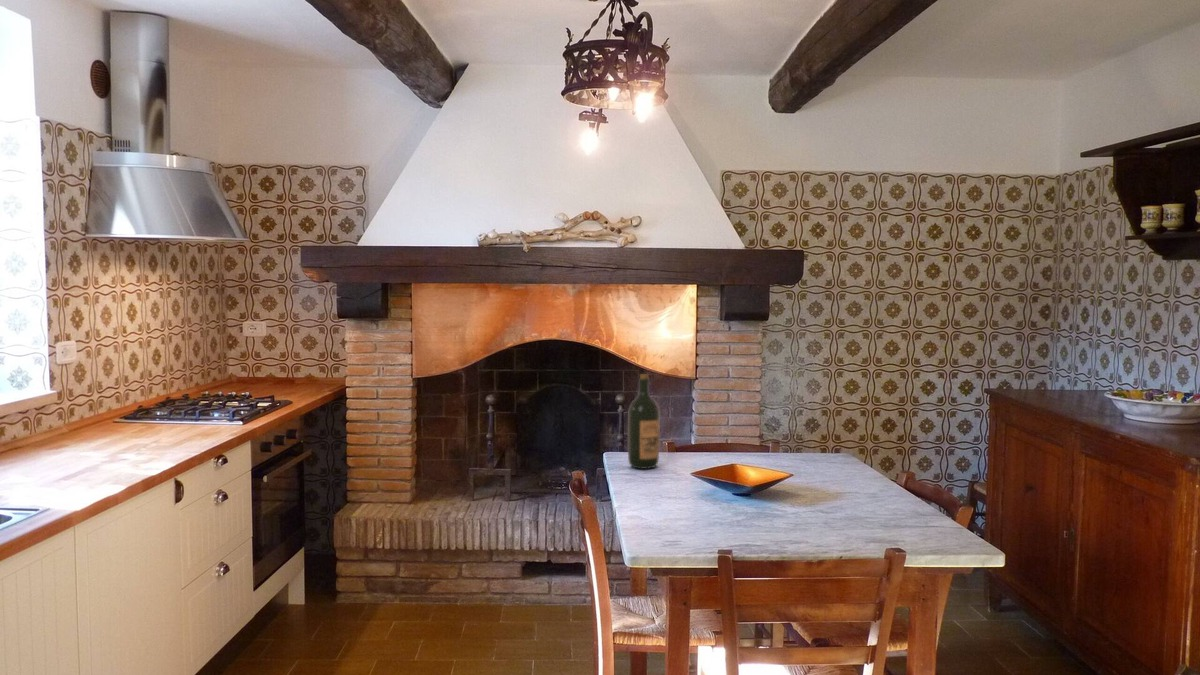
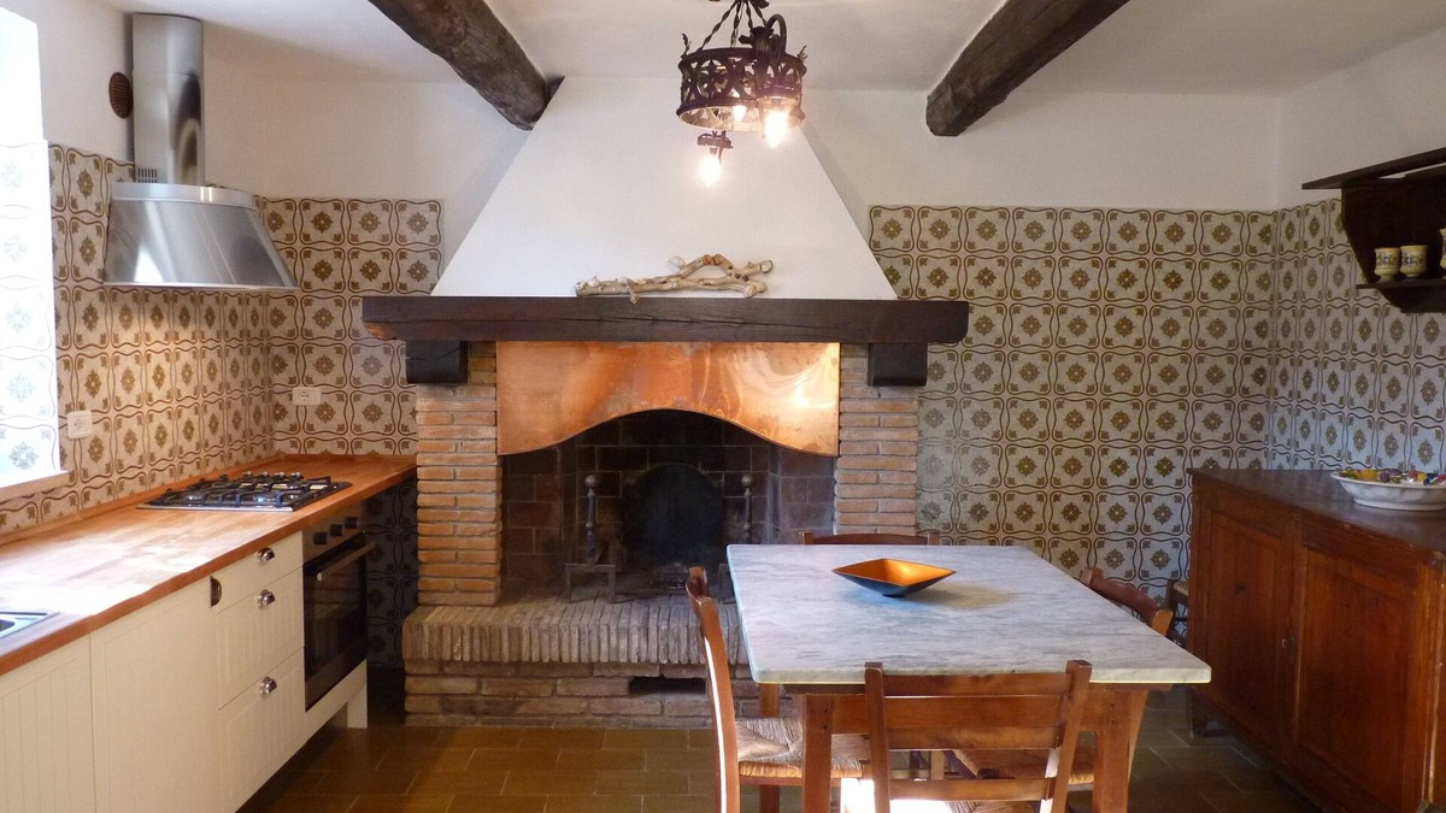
- wine bottle [627,373,661,470]
